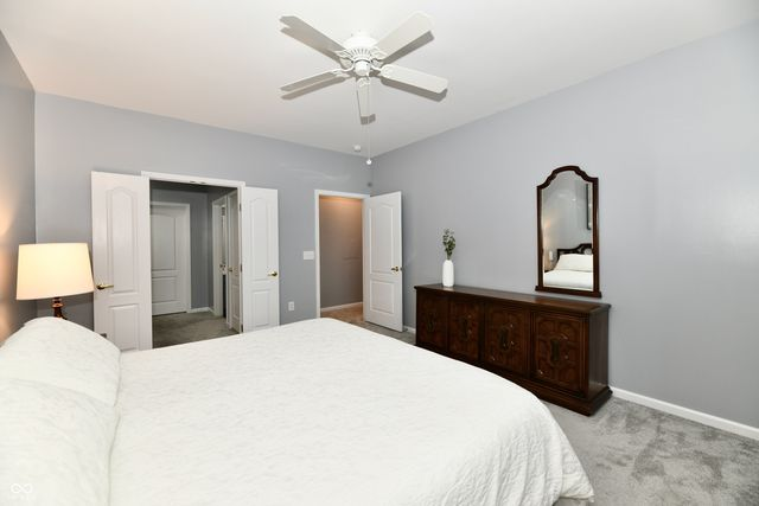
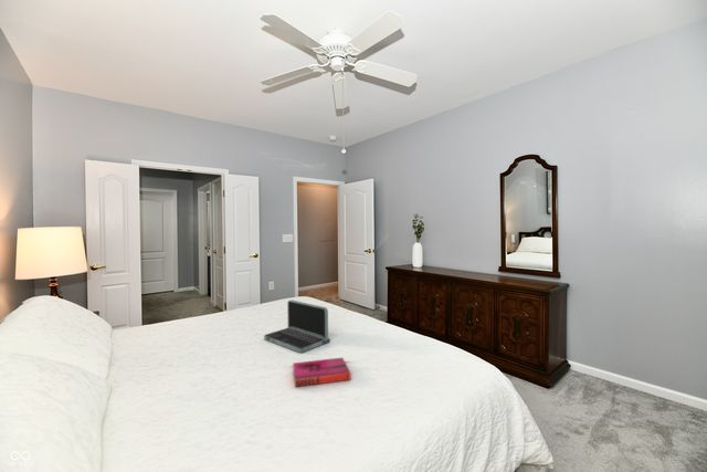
+ hardback book [293,357,352,388]
+ laptop [263,300,331,354]
